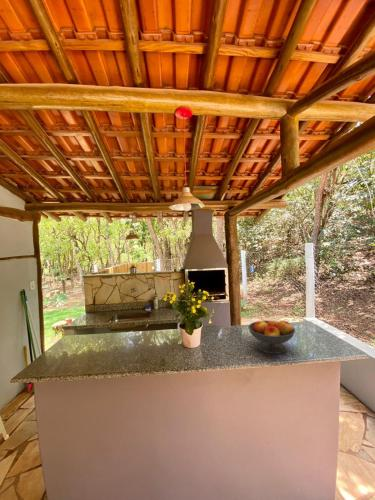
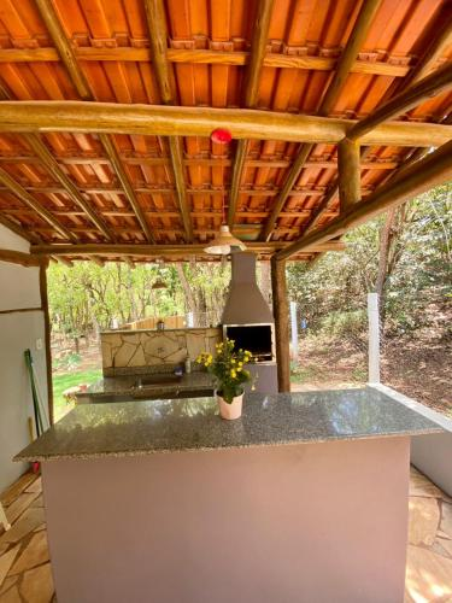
- fruit bowl [247,318,296,355]
